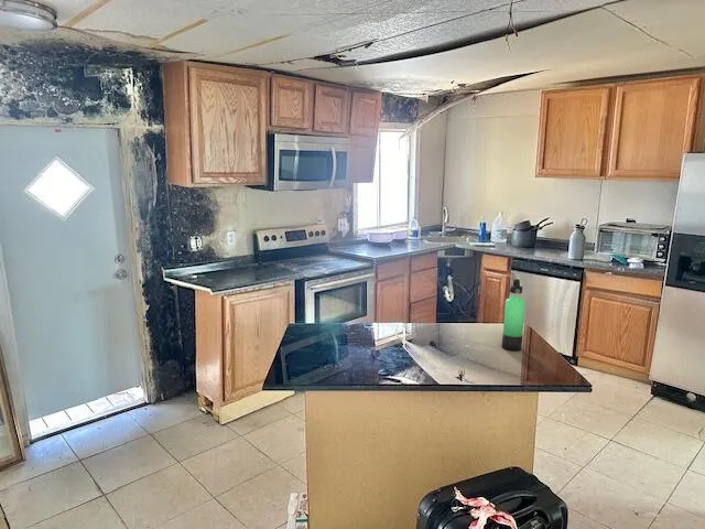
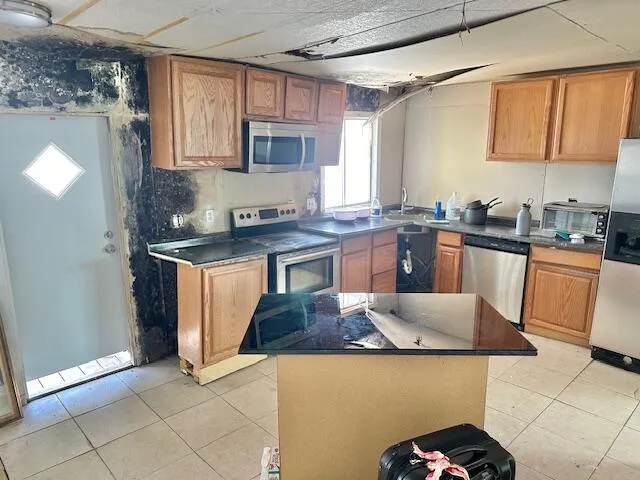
- thermos bottle [501,278,527,352]
